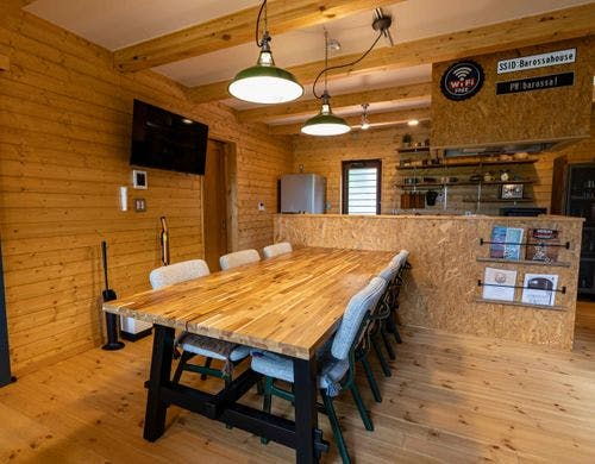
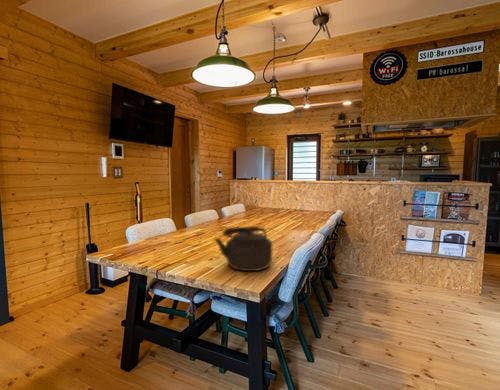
+ kettle [213,225,274,272]
